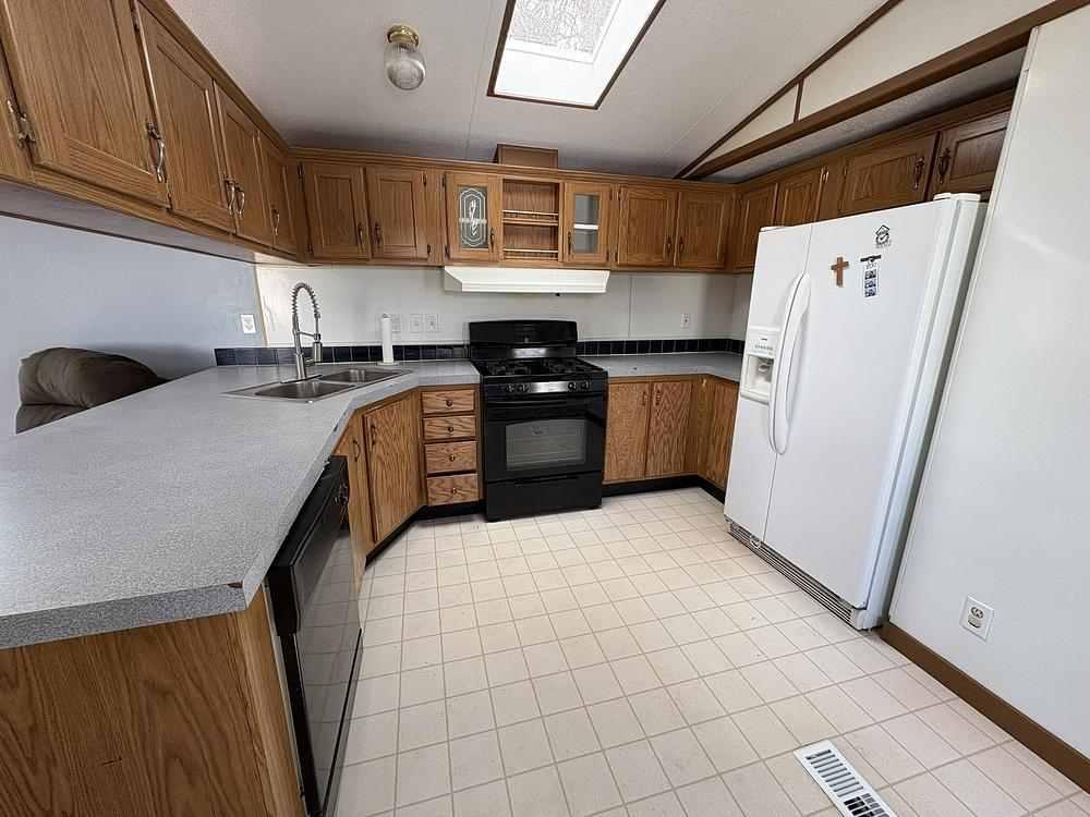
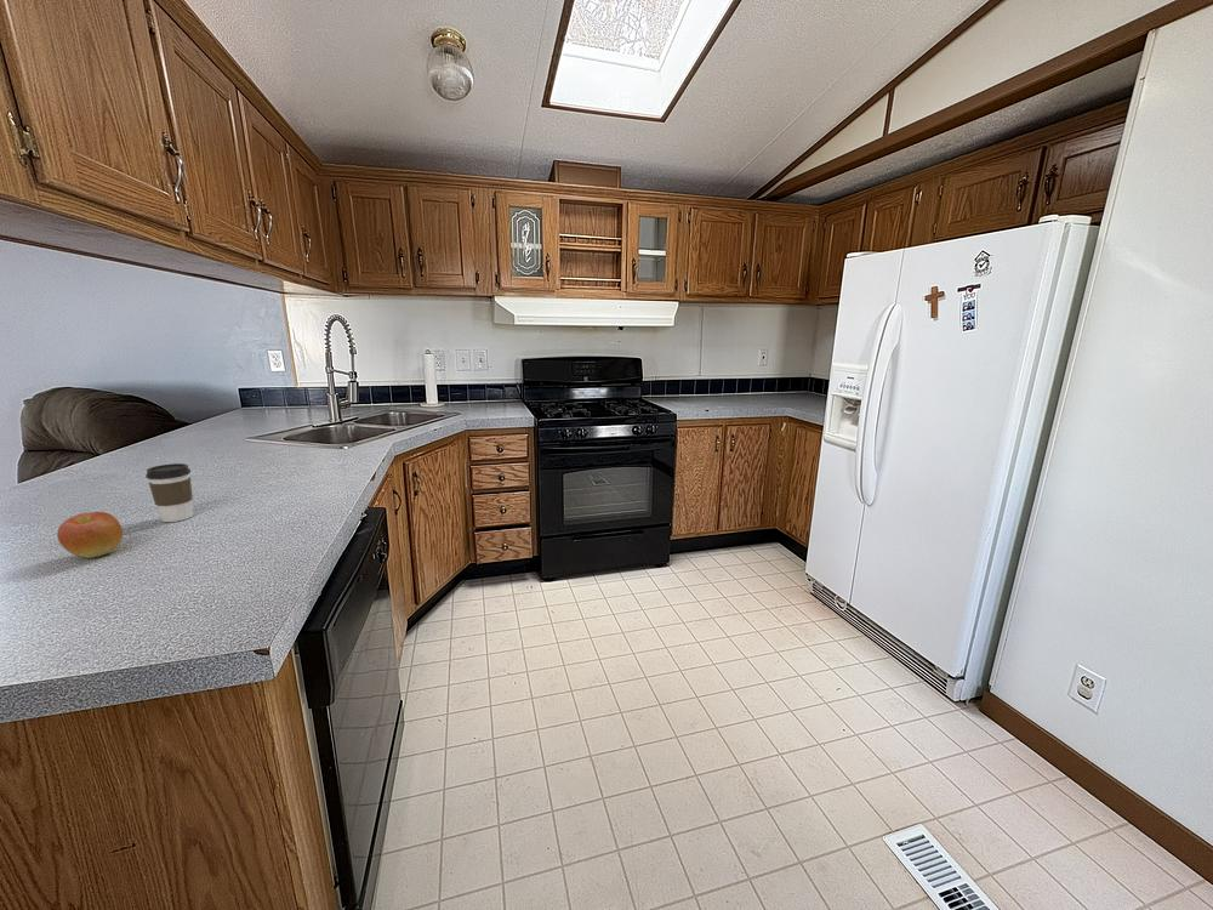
+ apple [56,511,124,559]
+ coffee cup [144,462,194,523]
